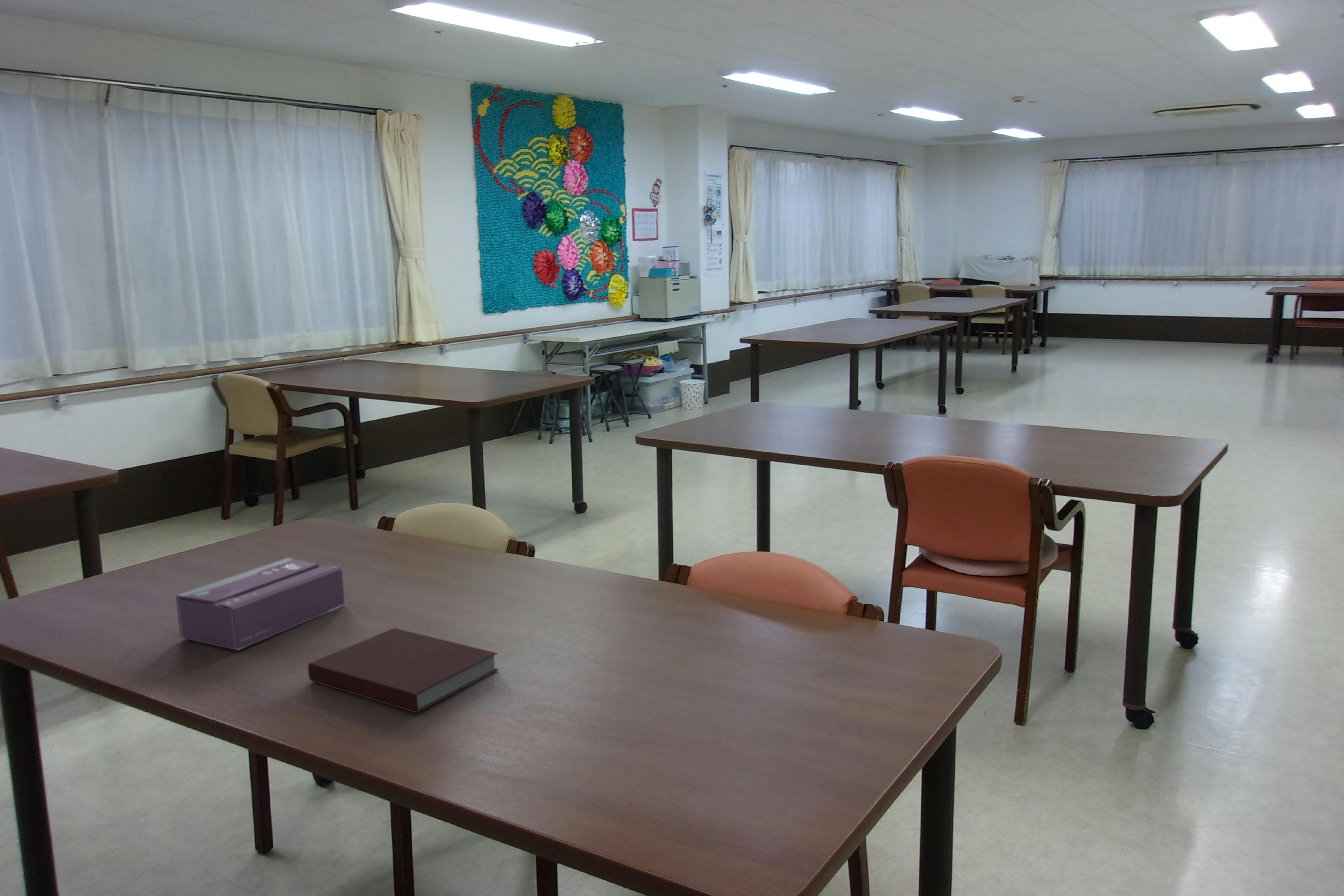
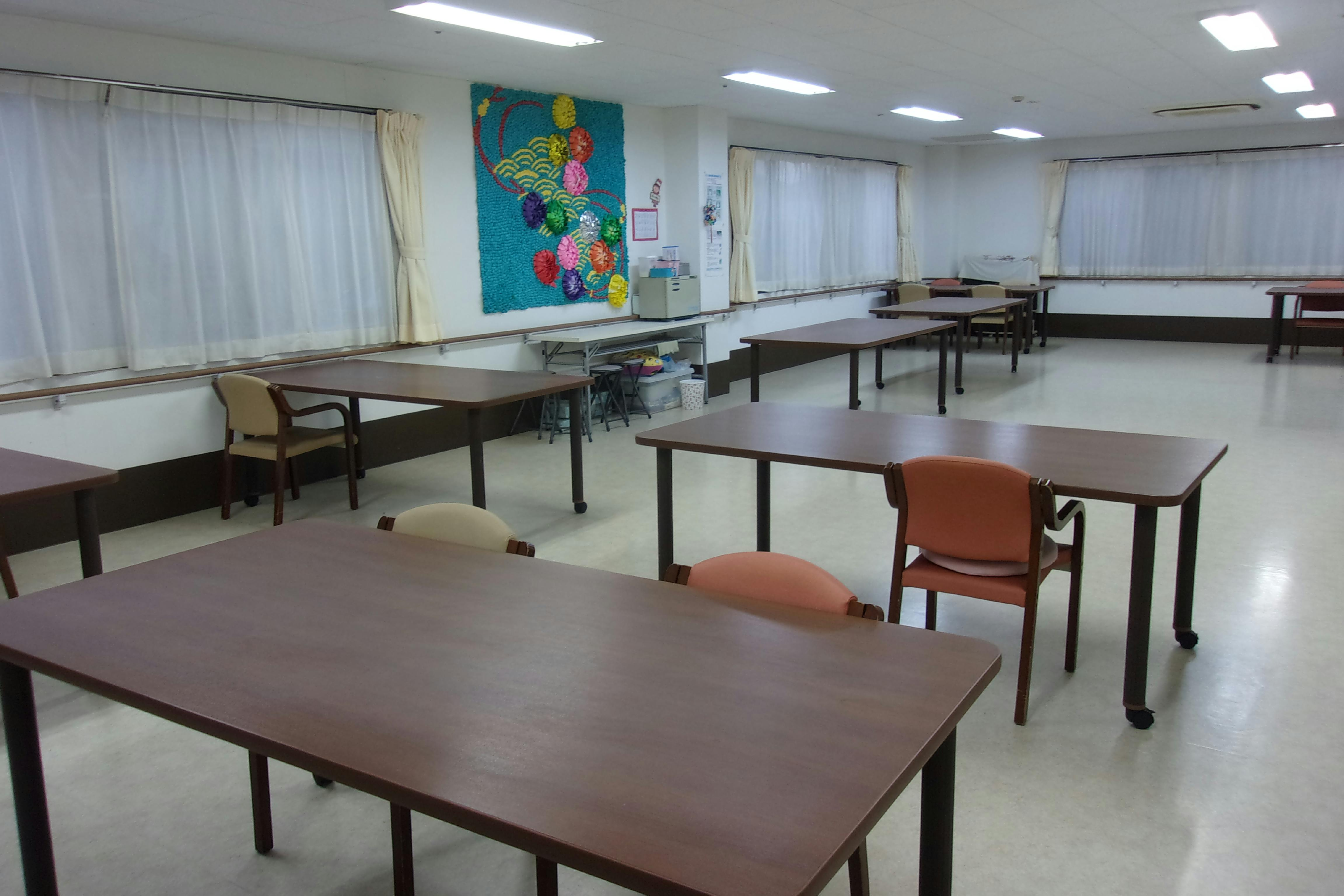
- tissue box [176,557,345,651]
- notebook [308,628,499,713]
